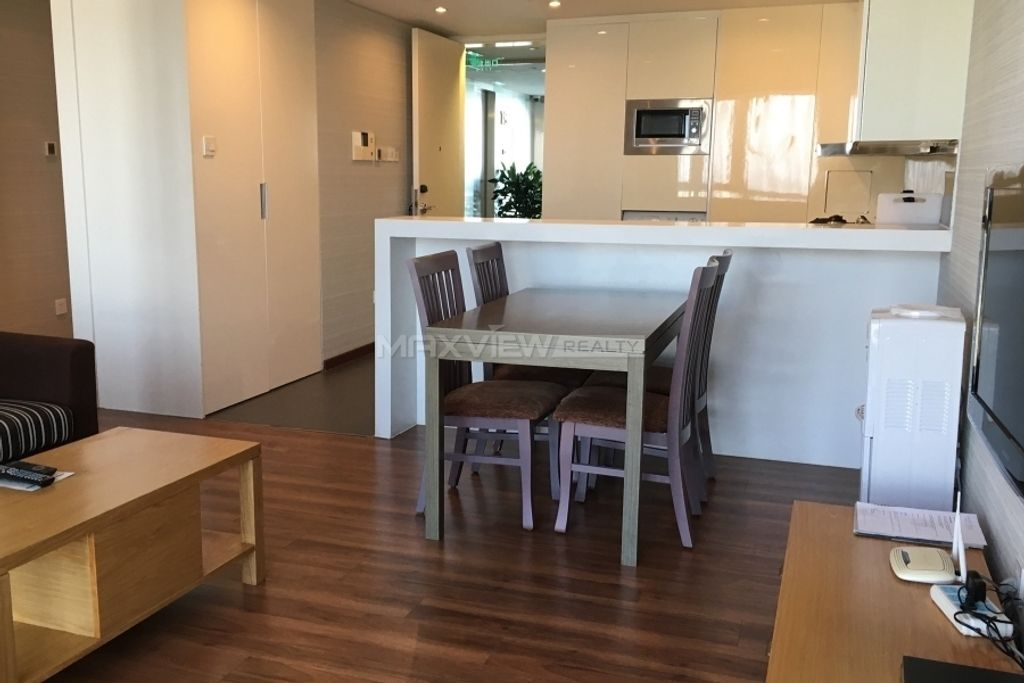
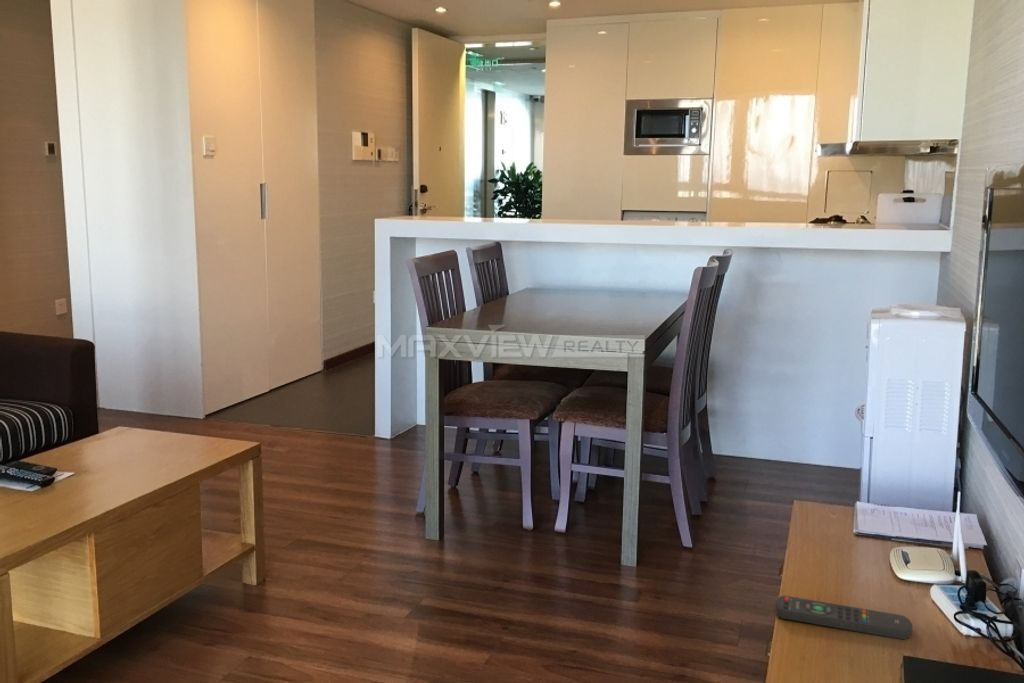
+ remote control [774,595,914,641]
